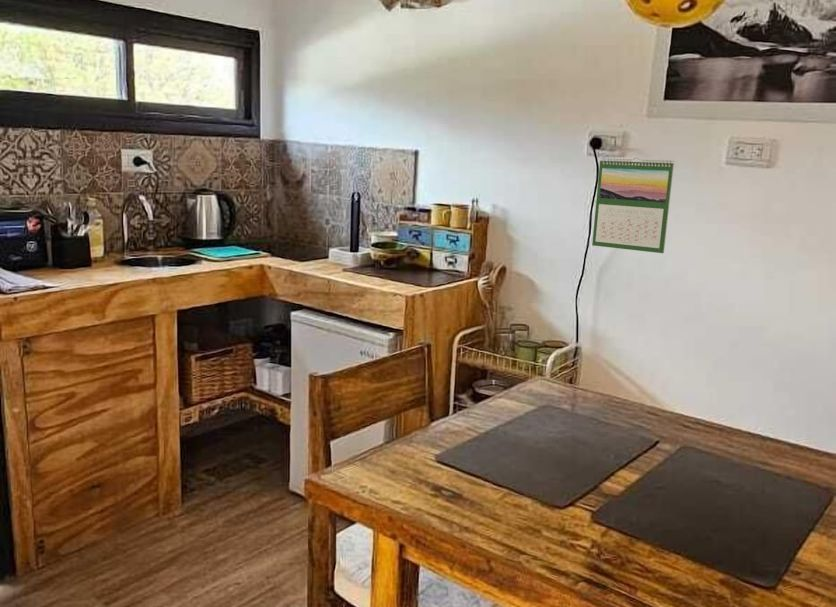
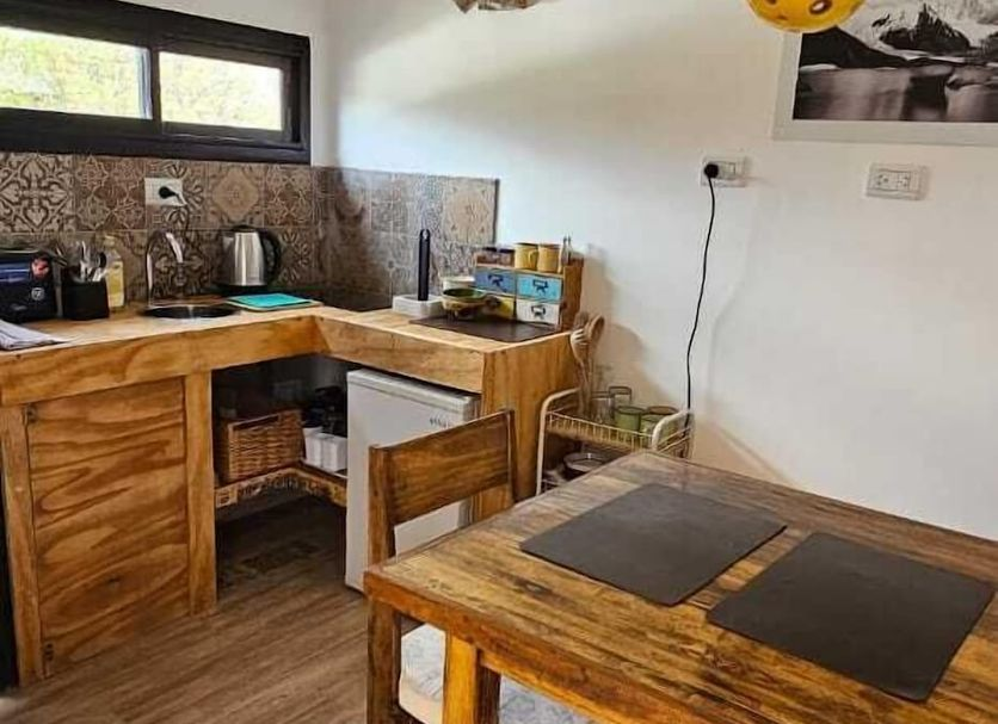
- calendar [591,157,675,254]
